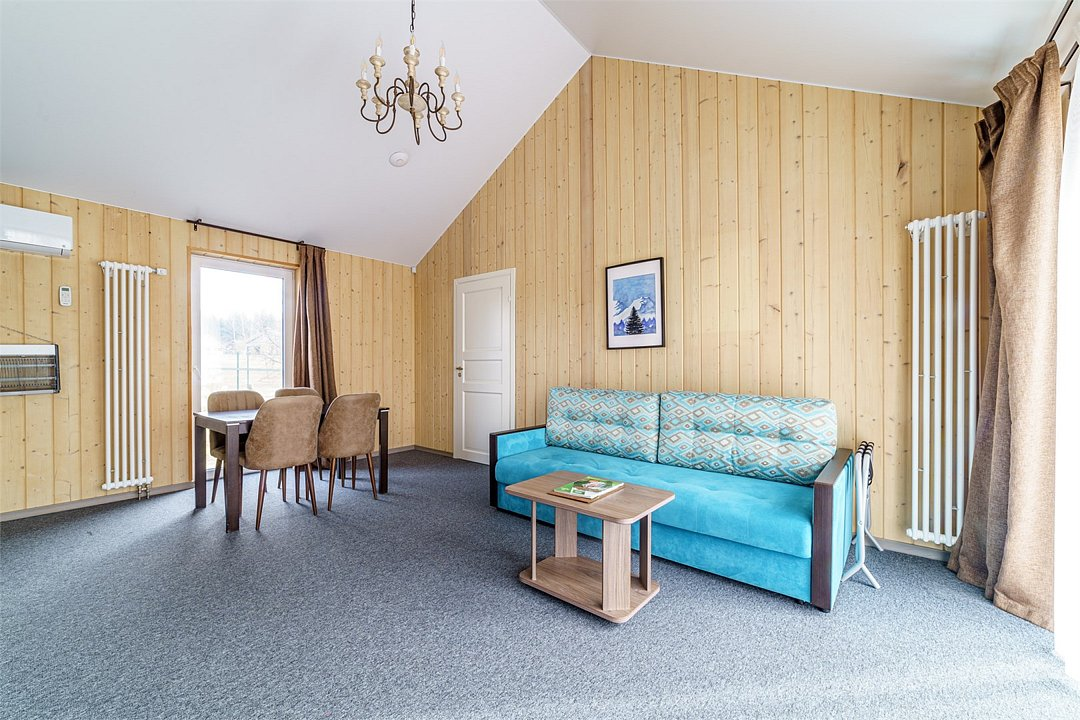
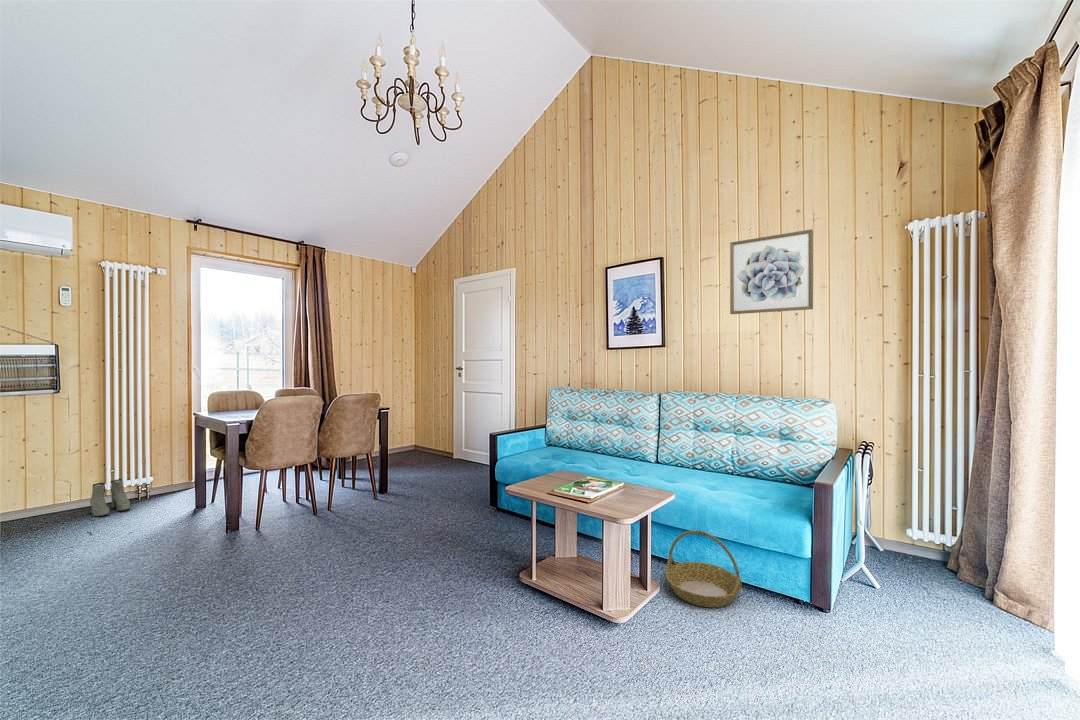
+ basket [664,529,743,608]
+ boots [89,478,131,517]
+ wall art [729,228,814,315]
